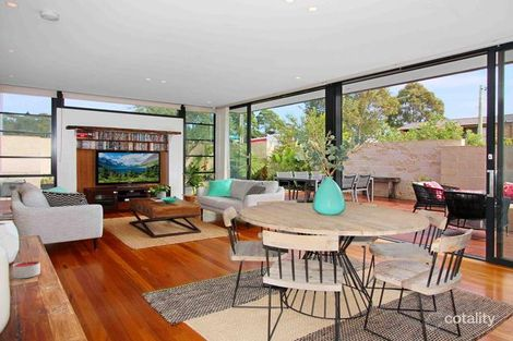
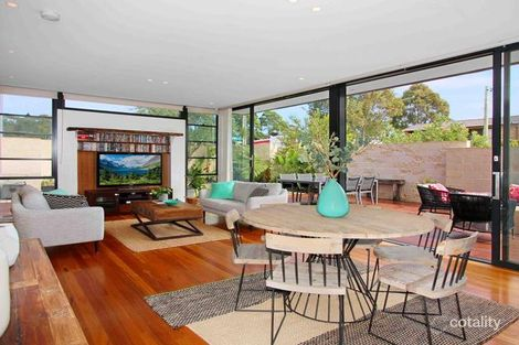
- candle [12,259,41,279]
